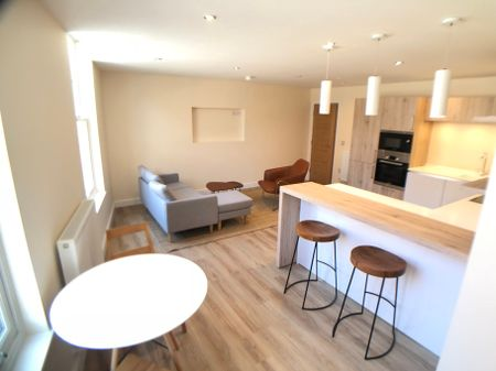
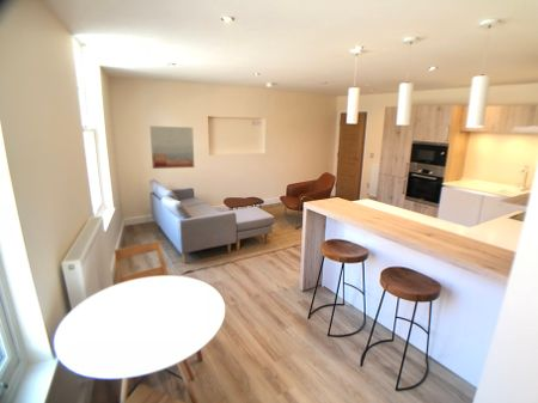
+ wall art [148,124,195,170]
